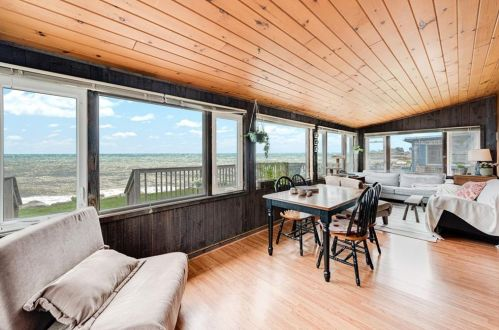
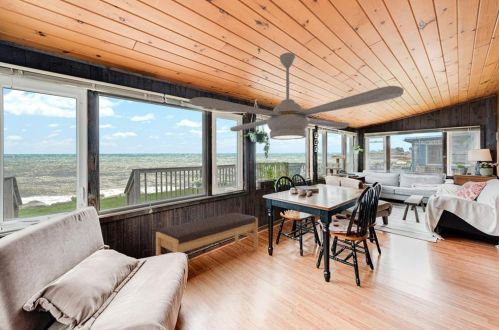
+ bench [155,212,259,257]
+ ceiling fan [188,52,405,141]
